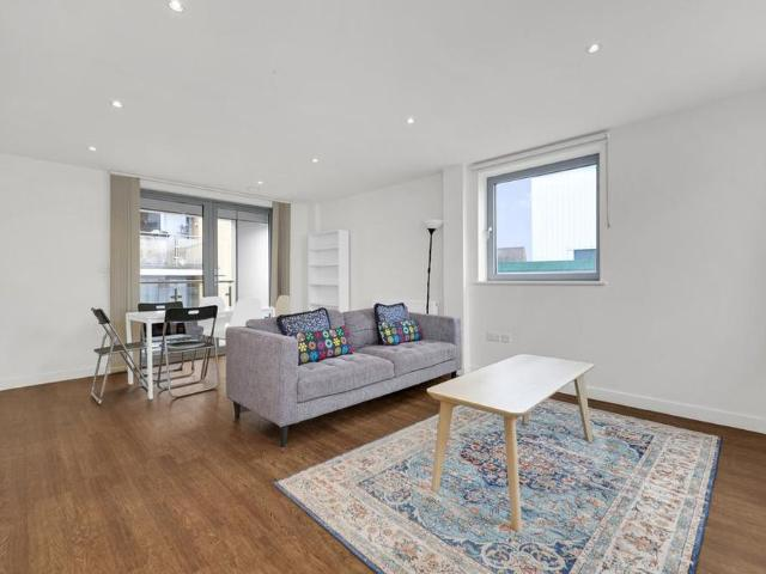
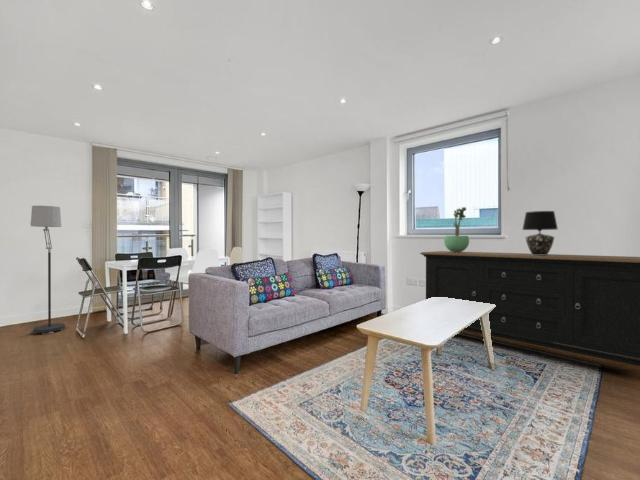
+ table lamp [521,210,559,255]
+ floor lamp [27,205,66,335]
+ potted plant [443,206,470,253]
+ sideboard [419,250,640,367]
